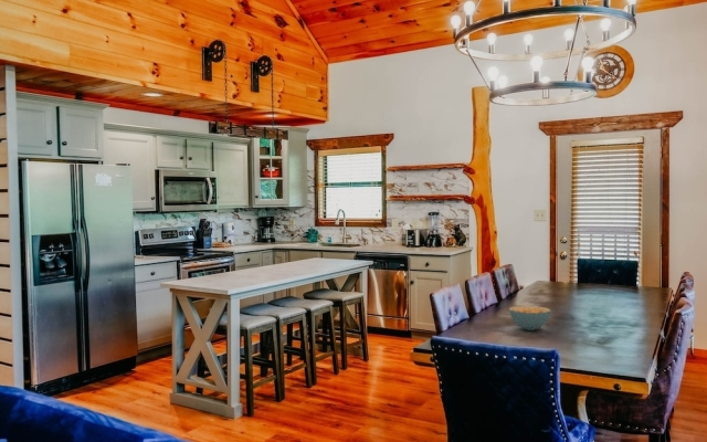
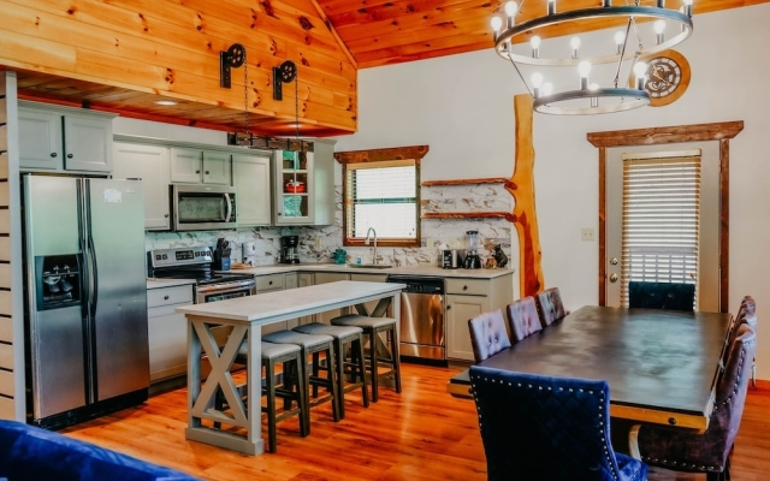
- cereal bowl [508,305,552,332]
